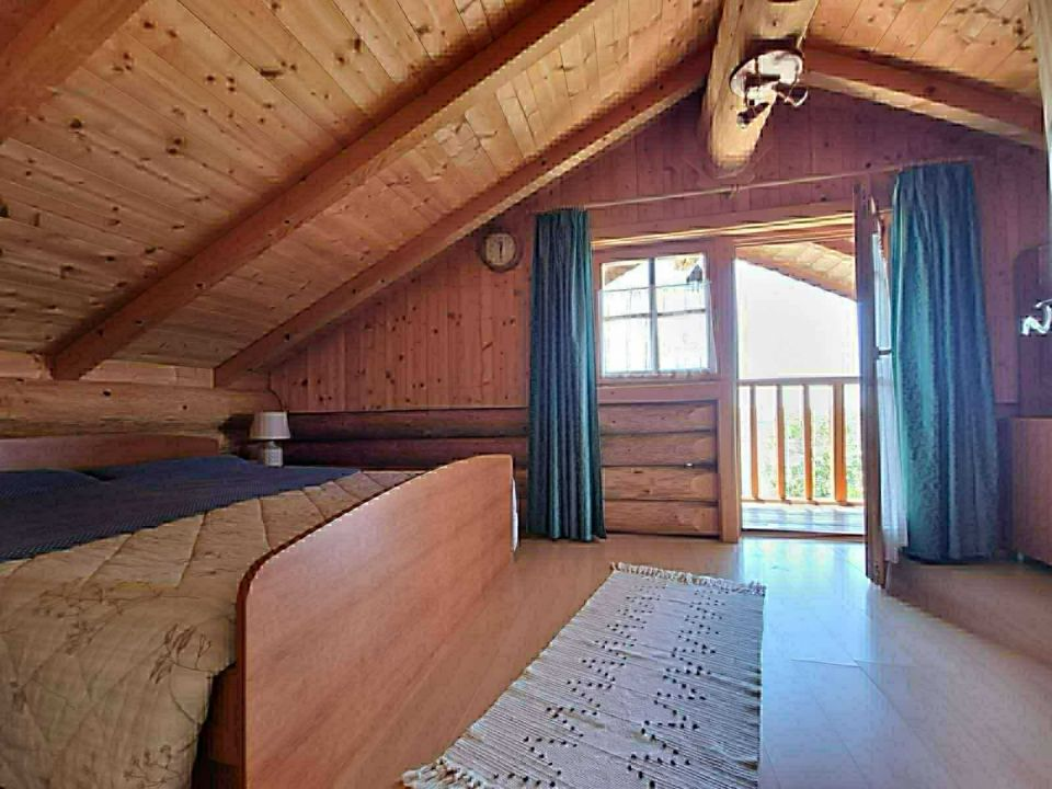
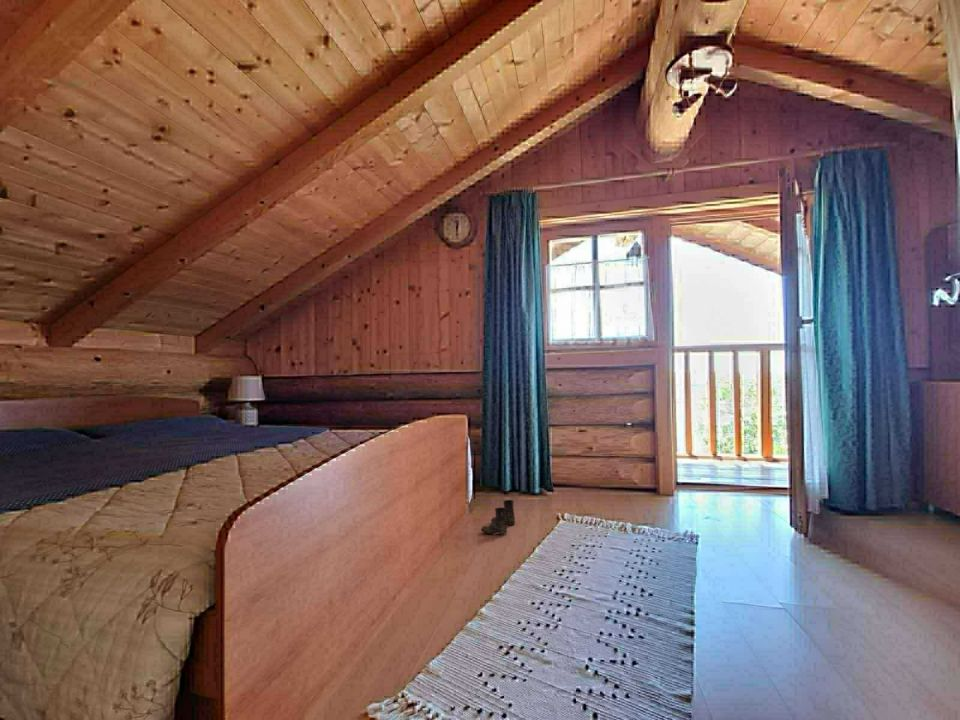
+ boots [480,499,516,535]
